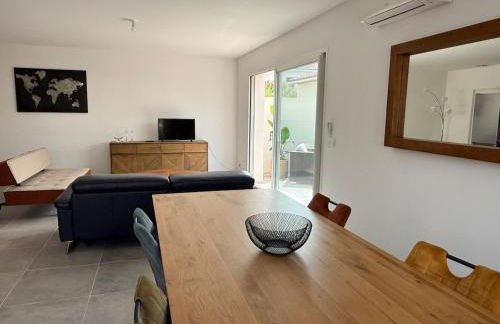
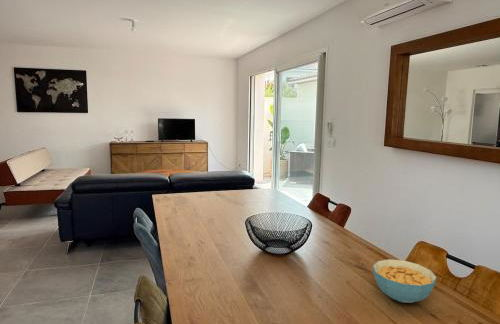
+ cereal bowl [372,258,438,304]
